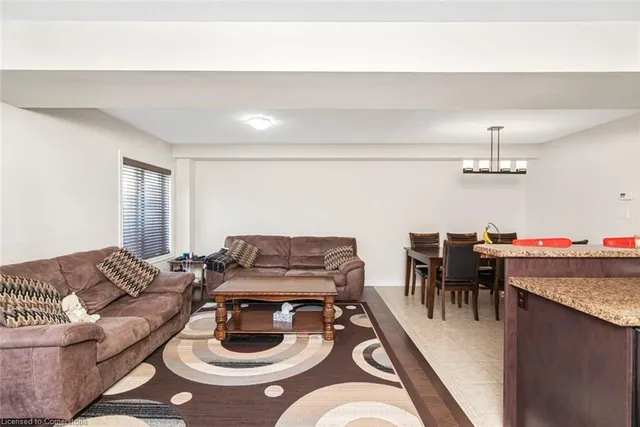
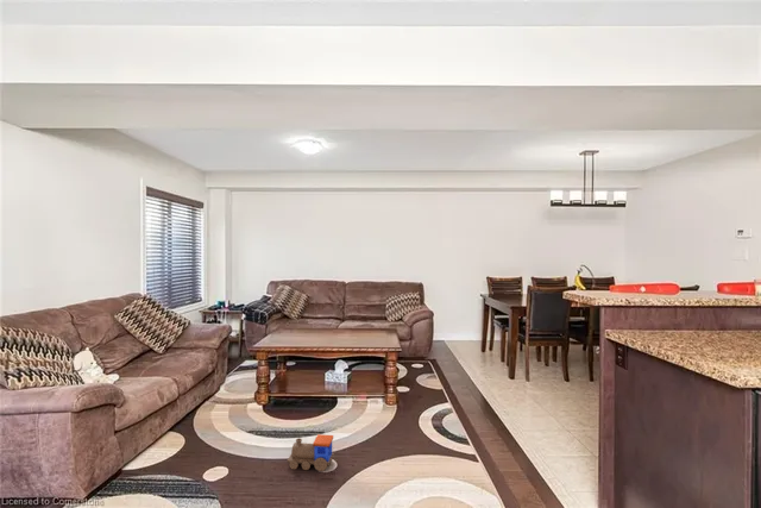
+ toy train [287,433,335,472]
